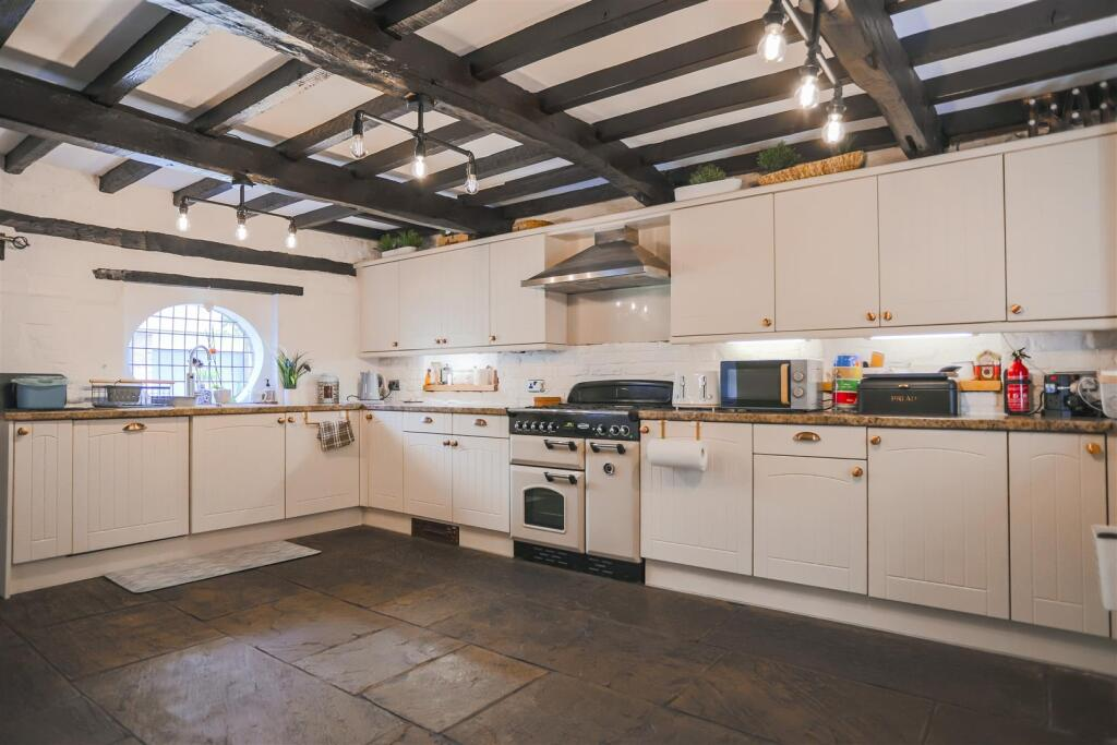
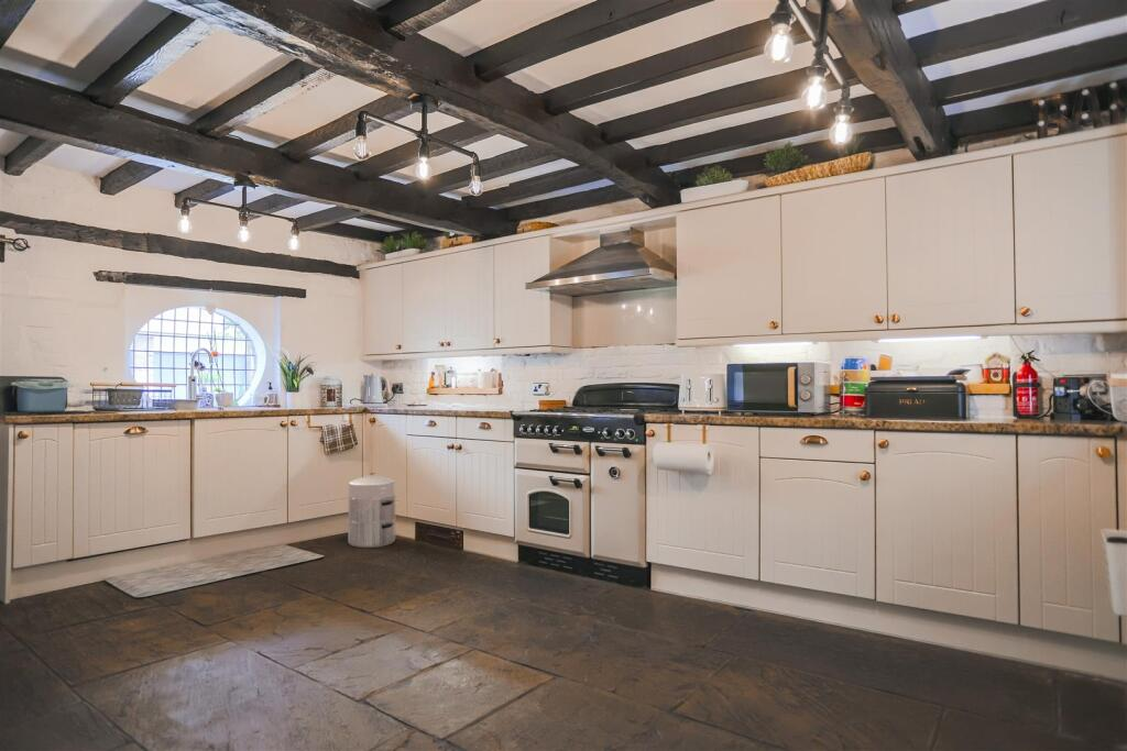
+ waste bin [347,472,397,549]
